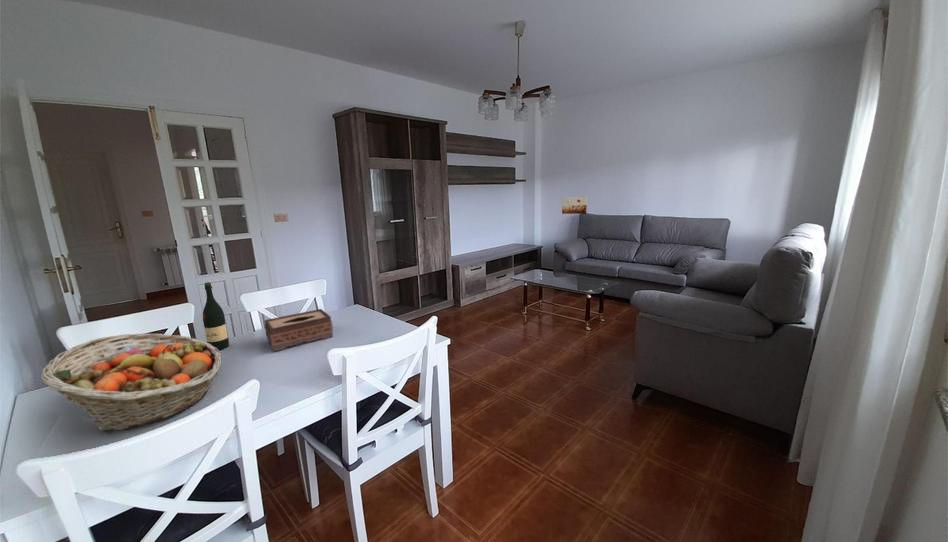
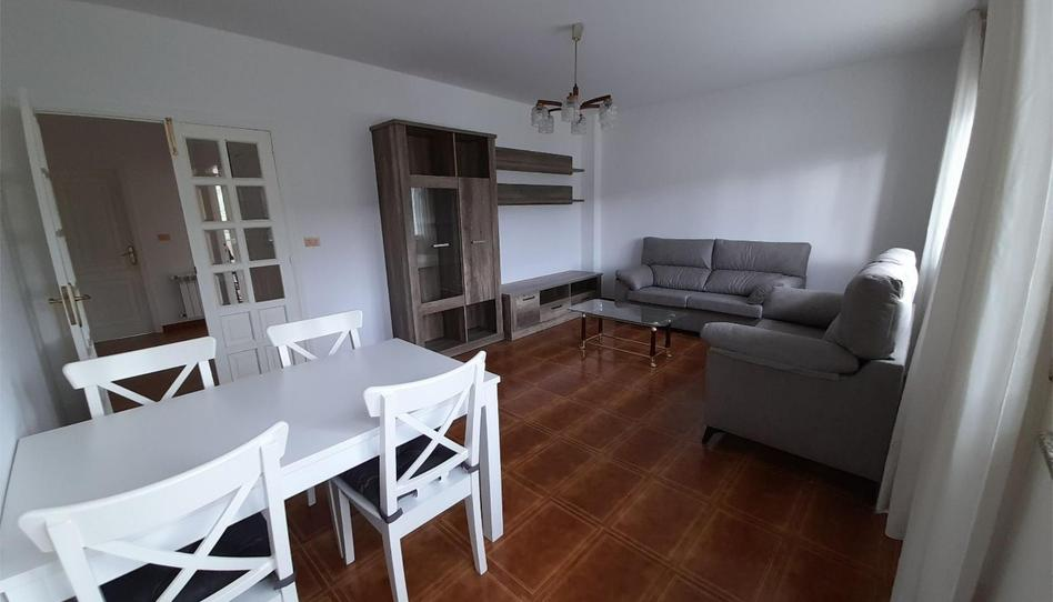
- tissue box [264,308,334,352]
- fruit basket [40,332,223,432]
- wall art [561,196,588,215]
- wine bottle [202,281,230,351]
